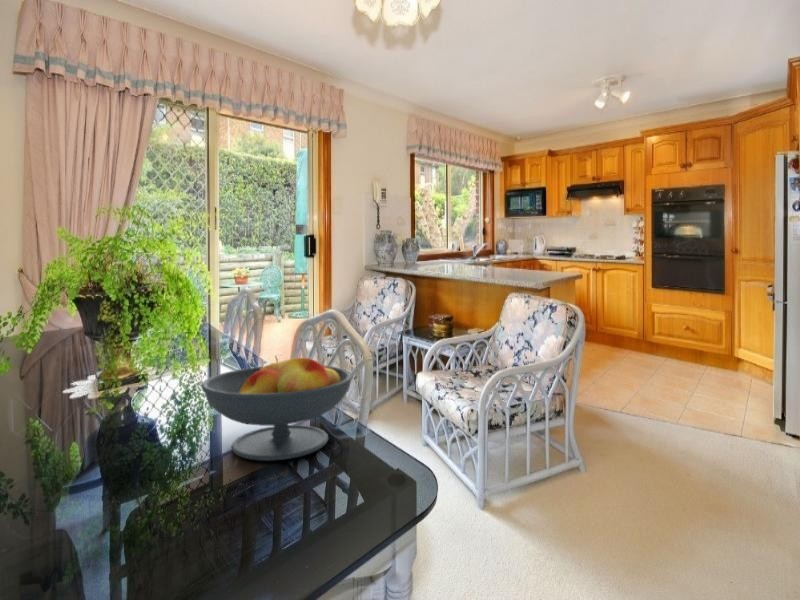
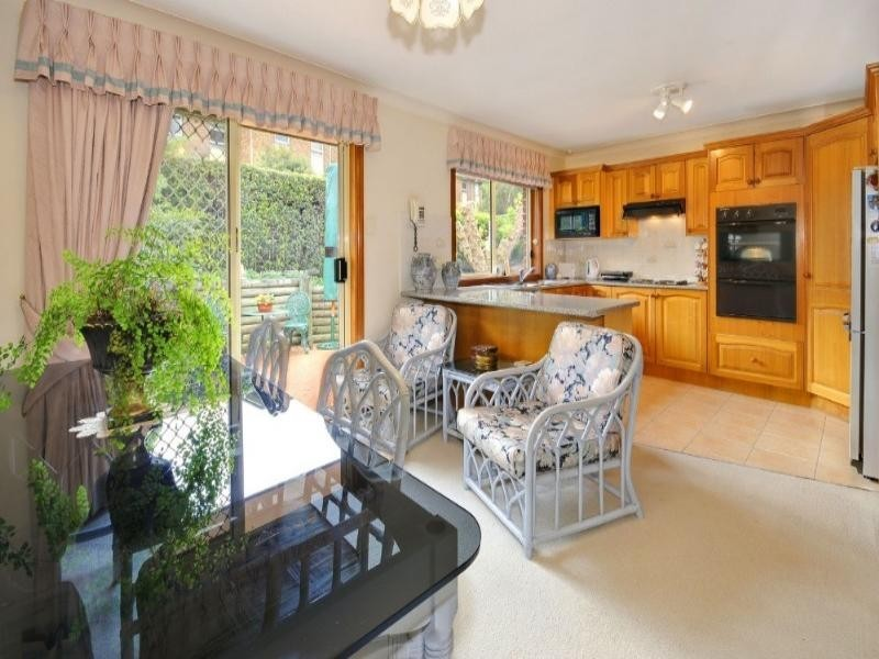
- fruit bowl [200,355,354,462]
